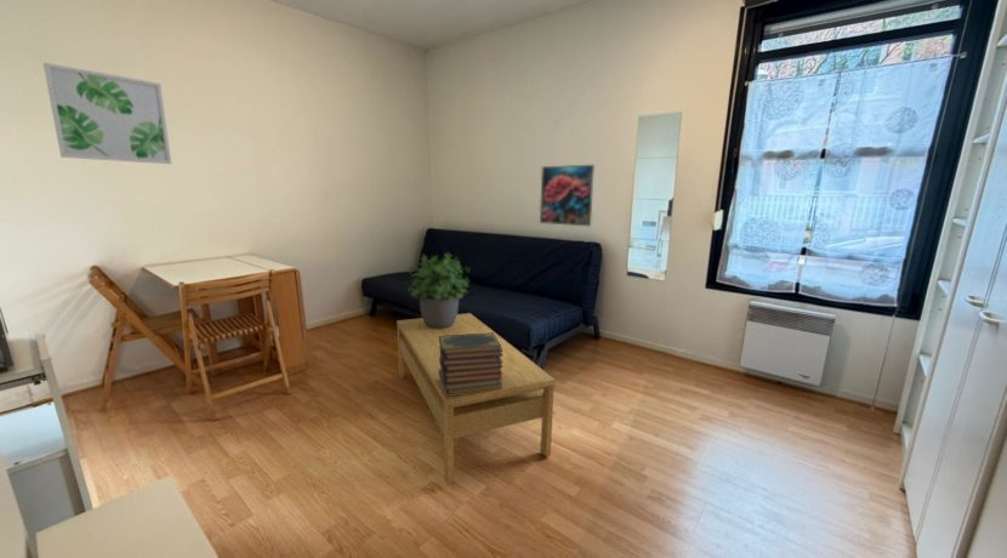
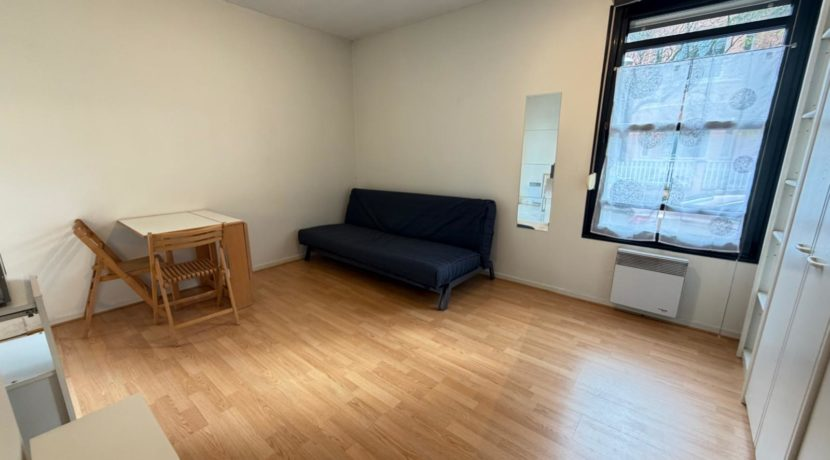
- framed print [539,164,596,228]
- wall art [42,62,172,165]
- coffee table [396,312,556,486]
- potted plant [406,251,472,329]
- book stack [439,332,502,395]
